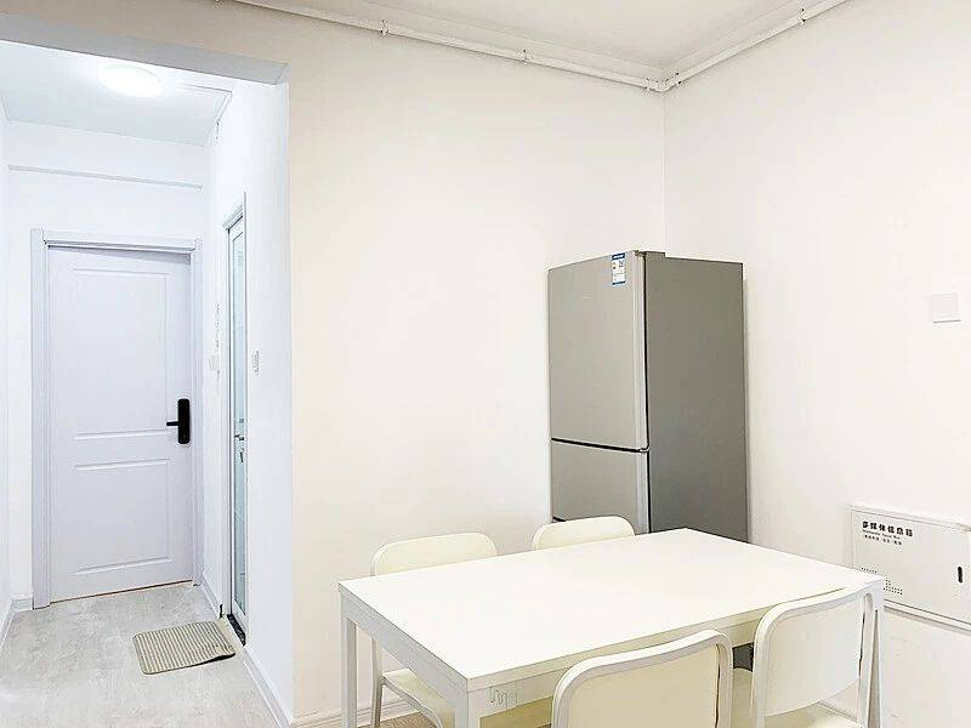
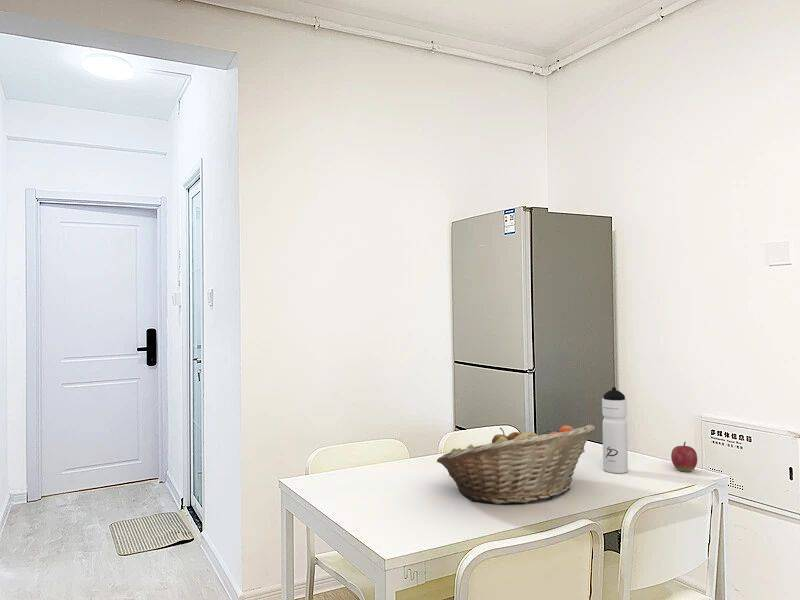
+ apple [670,441,698,473]
+ fruit basket [436,423,596,505]
+ water bottle [601,386,629,474]
